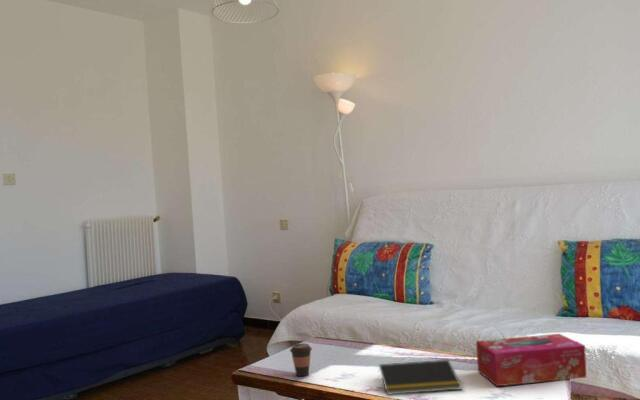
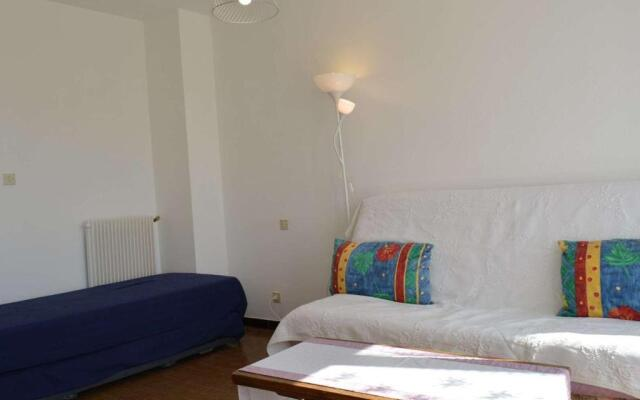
- coffee cup [289,342,313,377]
- notepad [377,359,463,396]
- tissue box [475,333,587,387]
